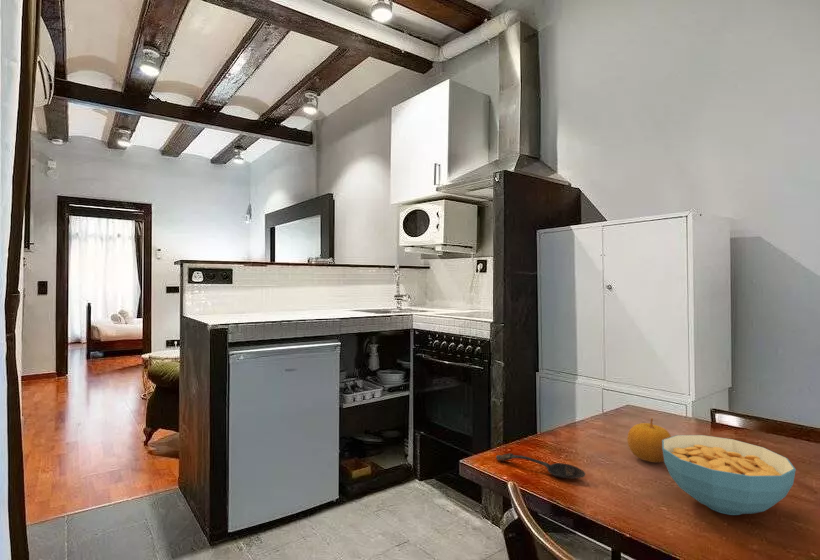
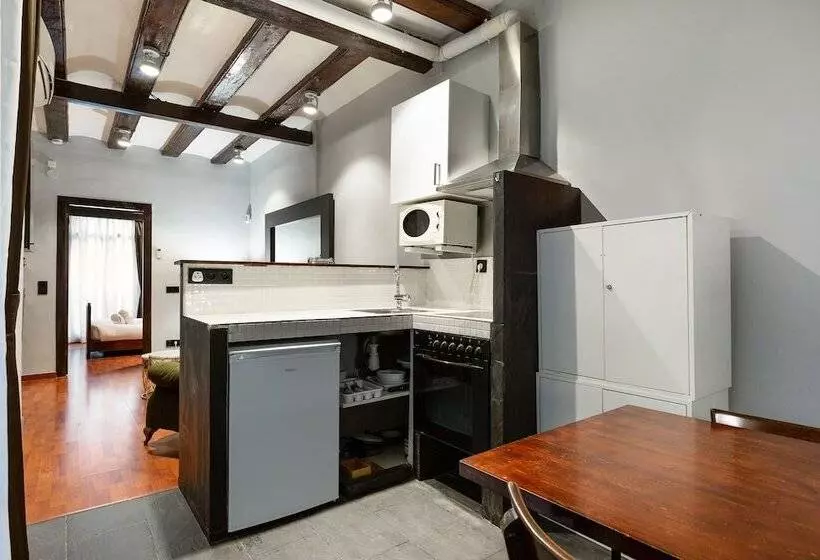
- fruit [626,417,672,464]
- cereal bowl [662,434,797,516]
- spoon [495,452,586,480]
